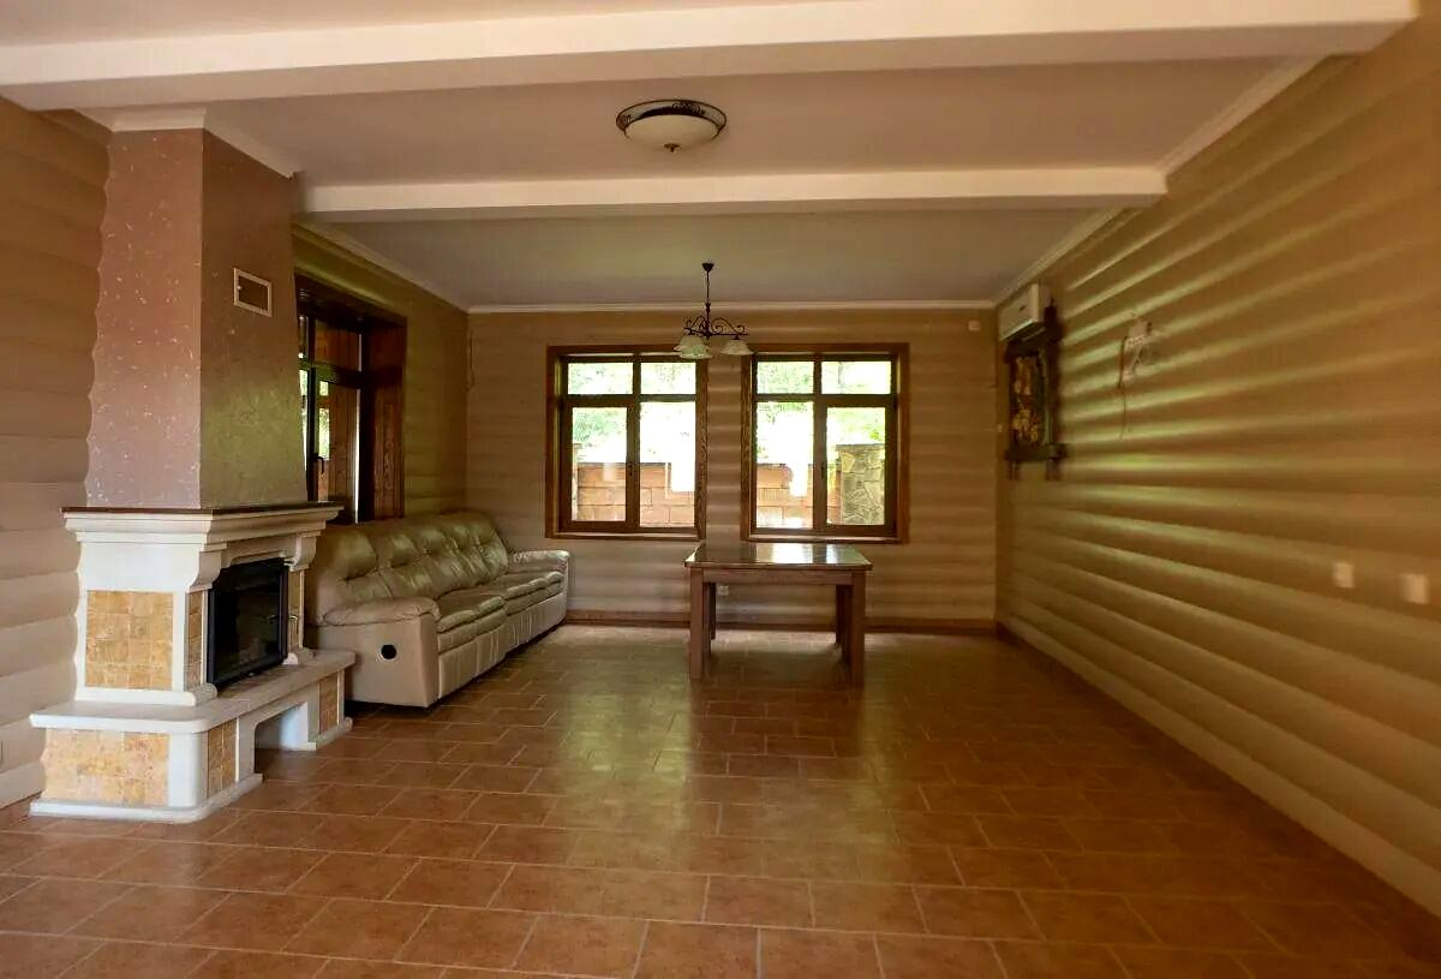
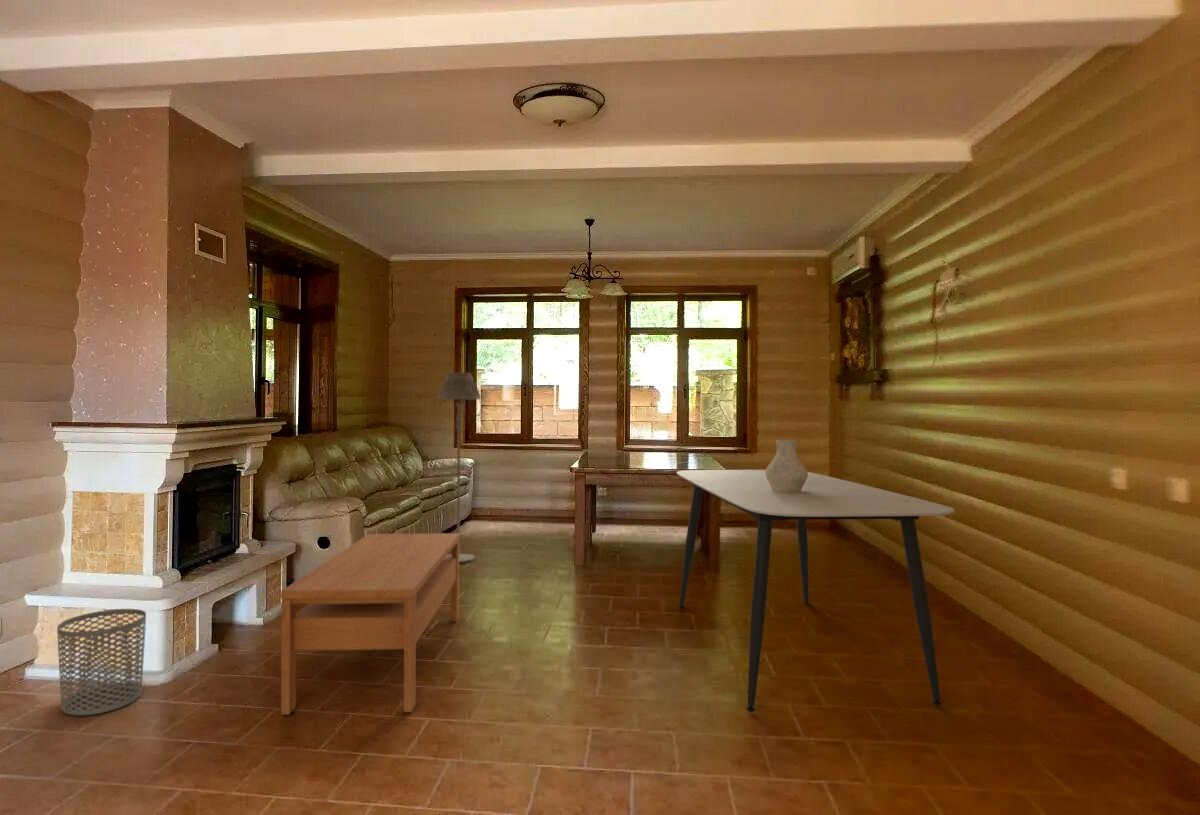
+ vase [765,439,808,492]
+ coffee table [280,532,461,716]
+ waste bin [56,608,147,717]
+ dining table [676,469,956,713]
+ floor lamp [437,371,482,564]
